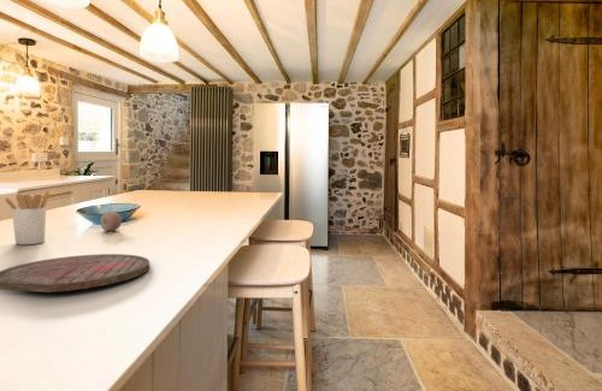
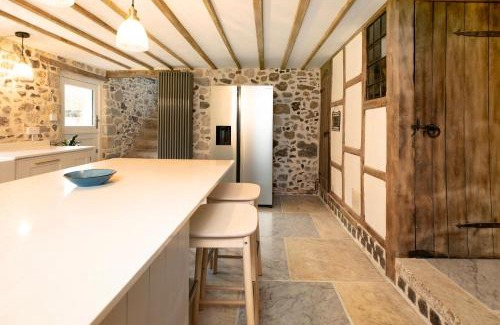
- fruit [99,211,123,232]
- utensil holder [2,190,51,245]
- cutting board [0,253,150,294]
